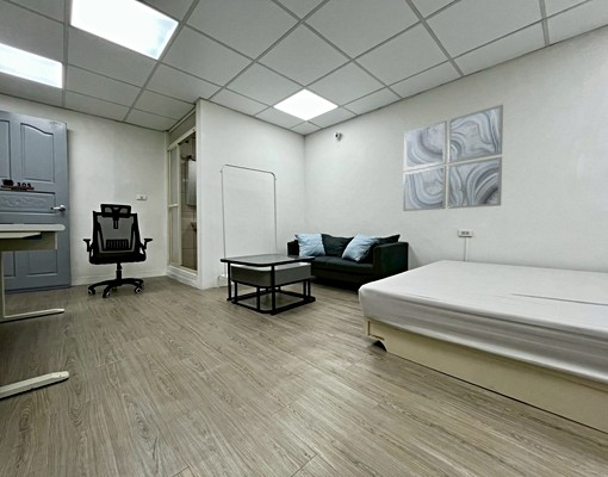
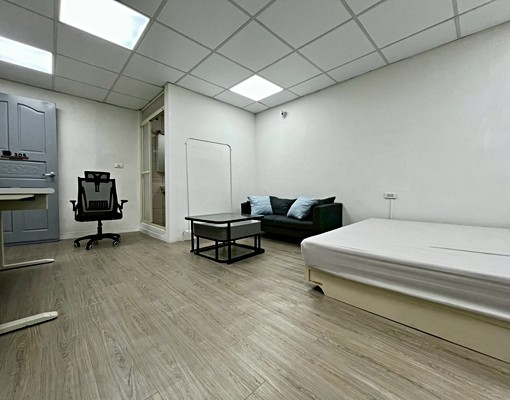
- wall art [402,103,504,212]
